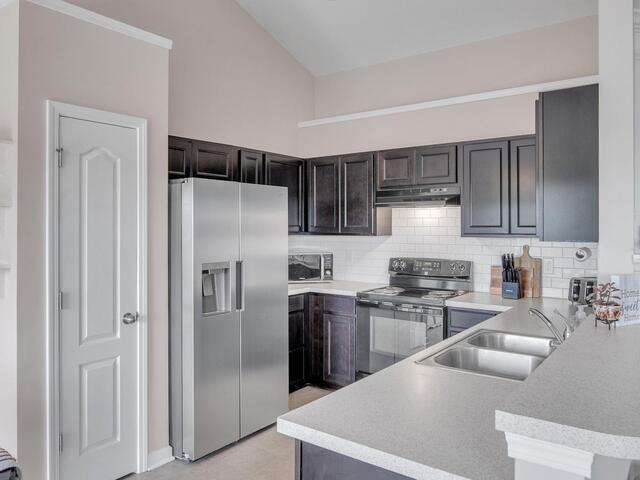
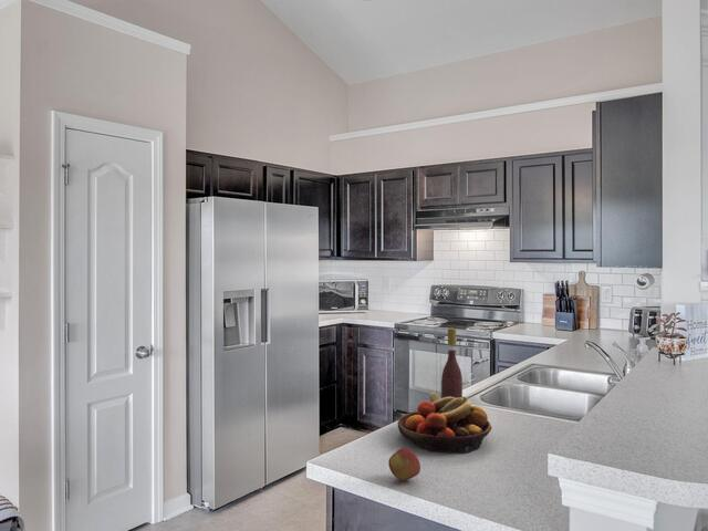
+ apple [387,447,421,482]
+ fruit bowl [397,391,492,454]
+ wine bottle [440,327,464,398]
